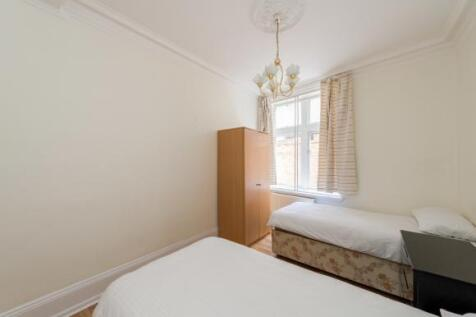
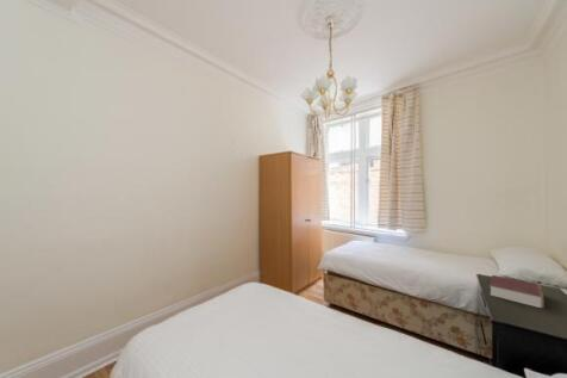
+ book [488,274,546,310]
